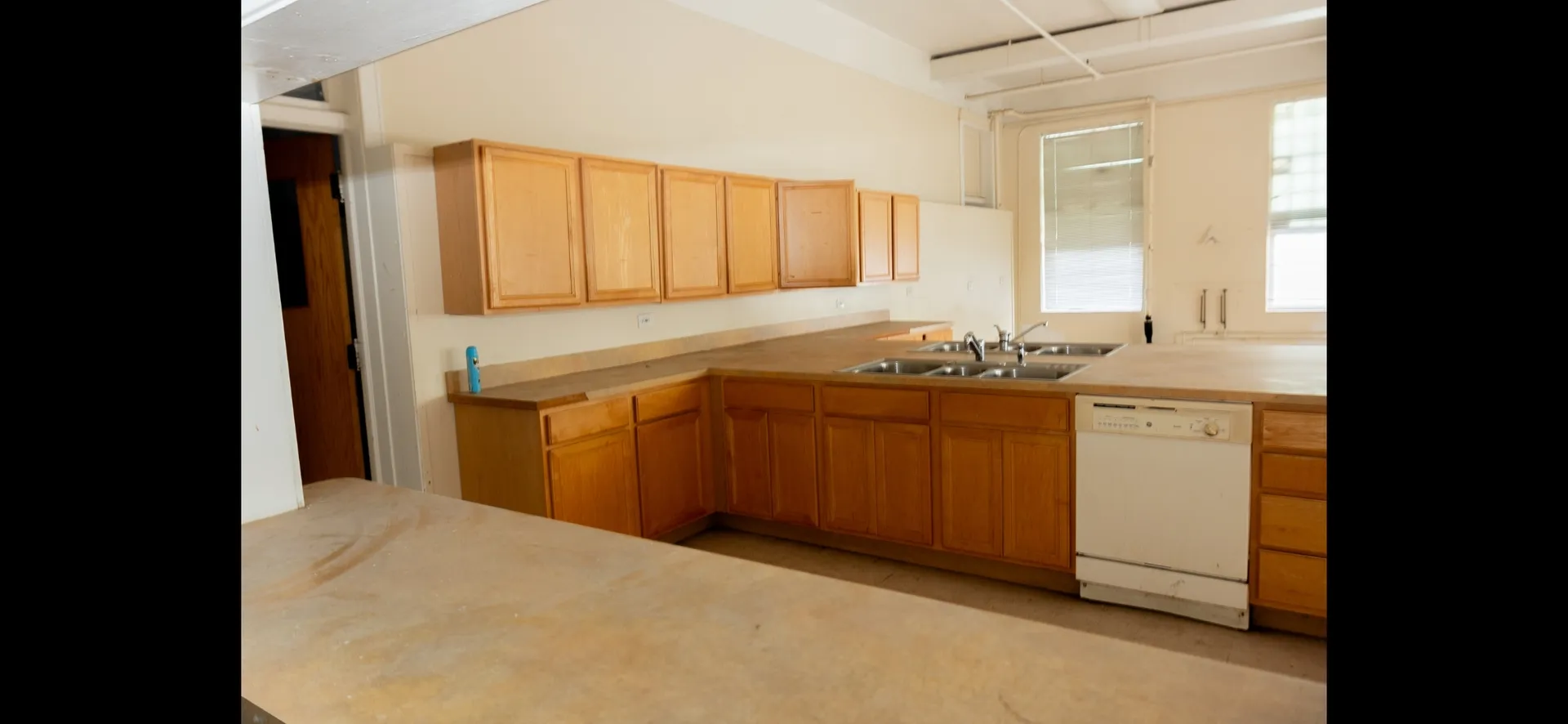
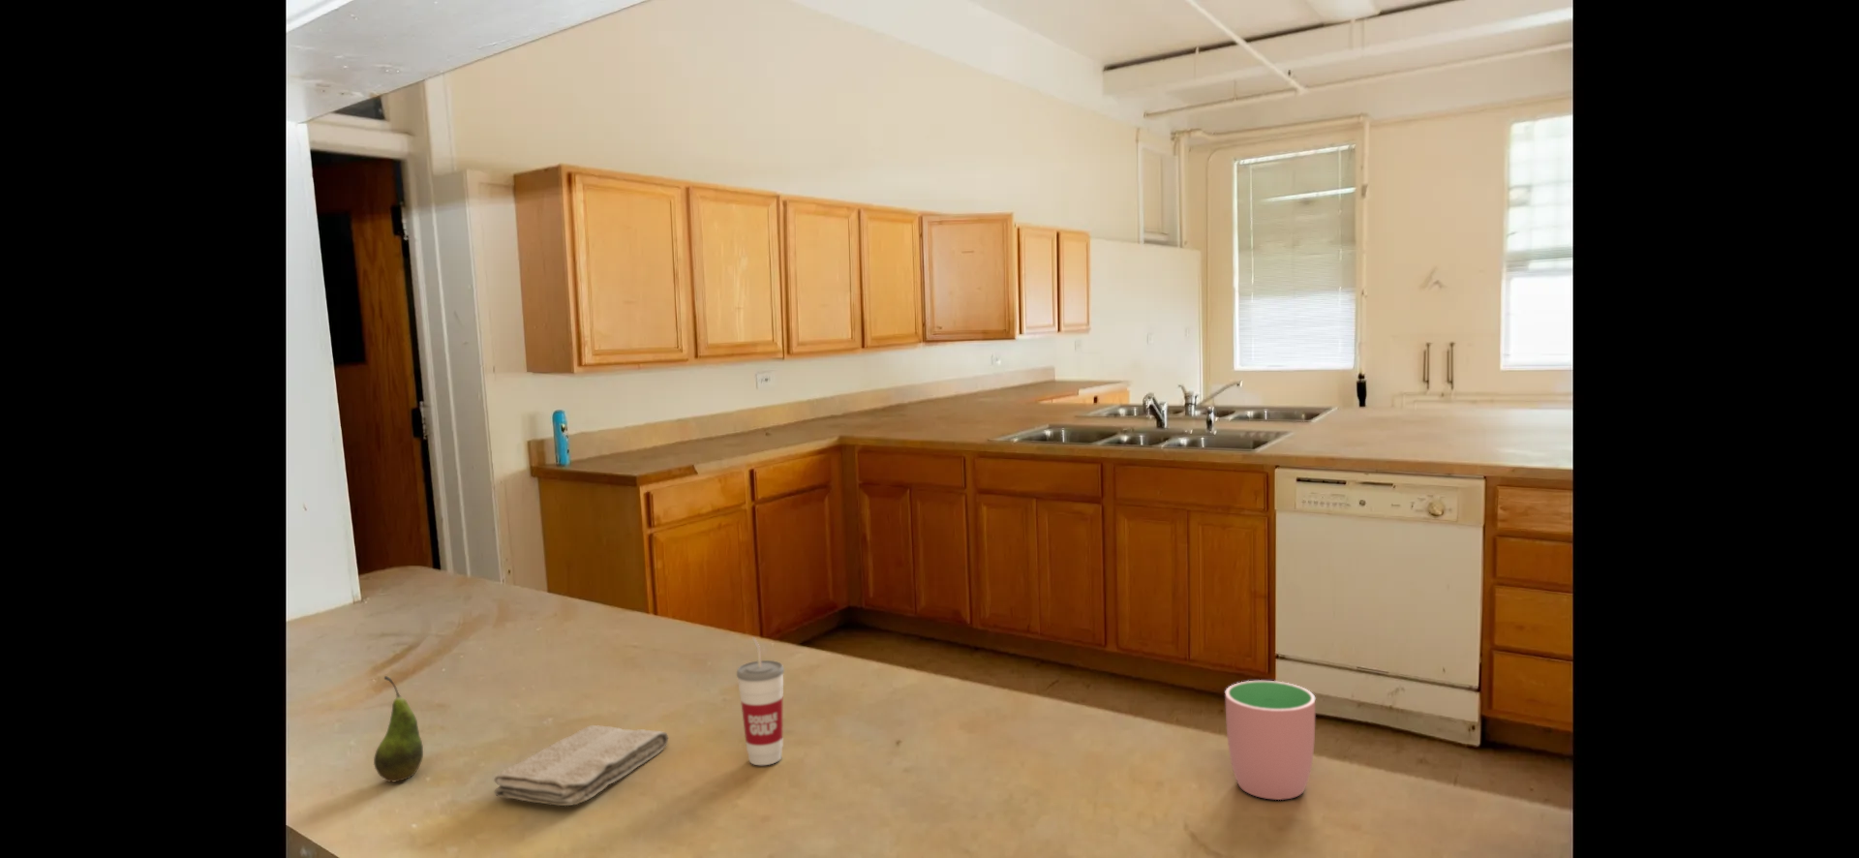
+ fruit [372,675,424,783]
+ cup [1225,680,1316,801]
+ cup [736,636,785,766]
+ washcloth [493,724,669,807]
